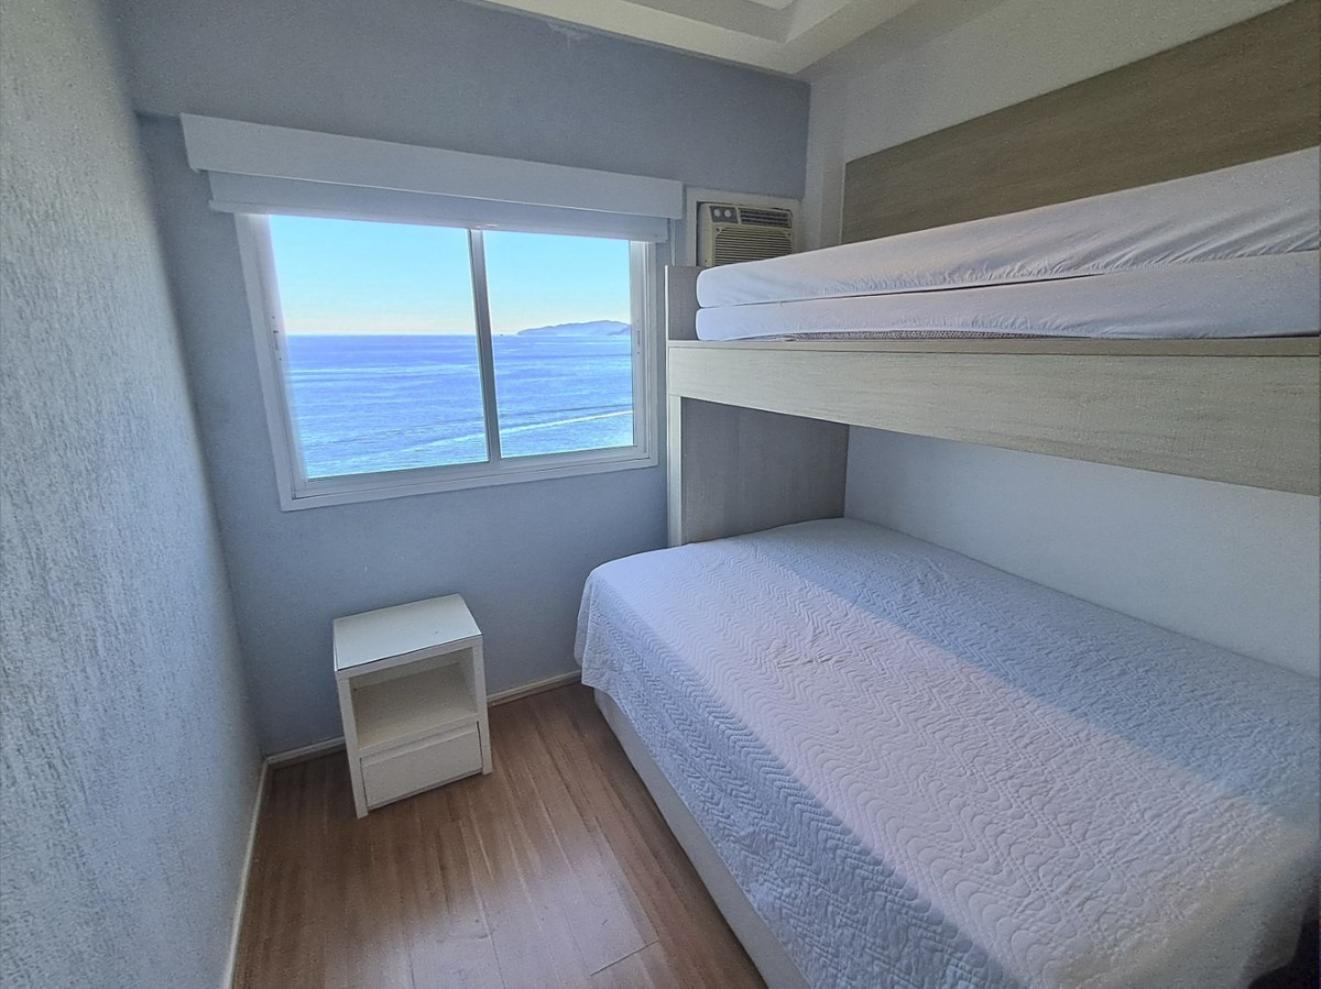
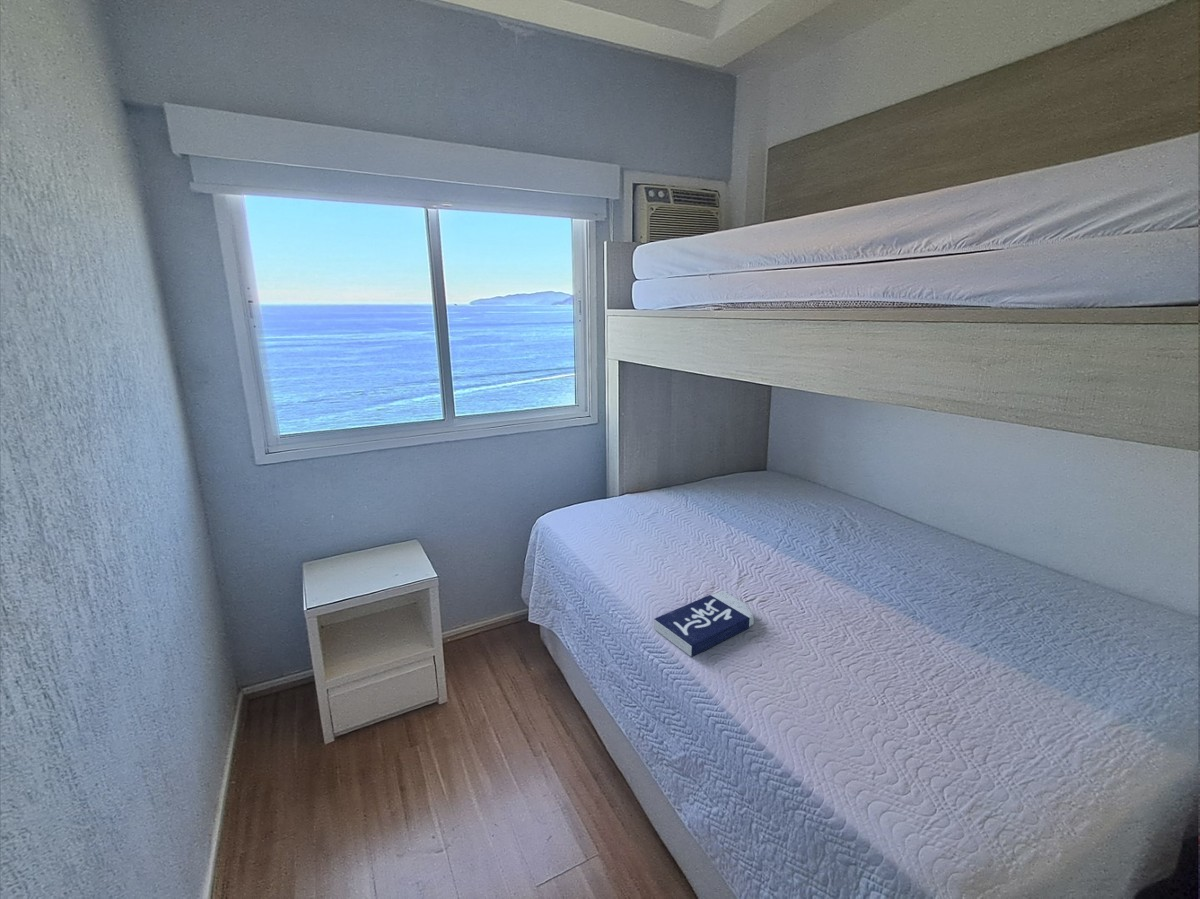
+ book [653,590,755,658]
